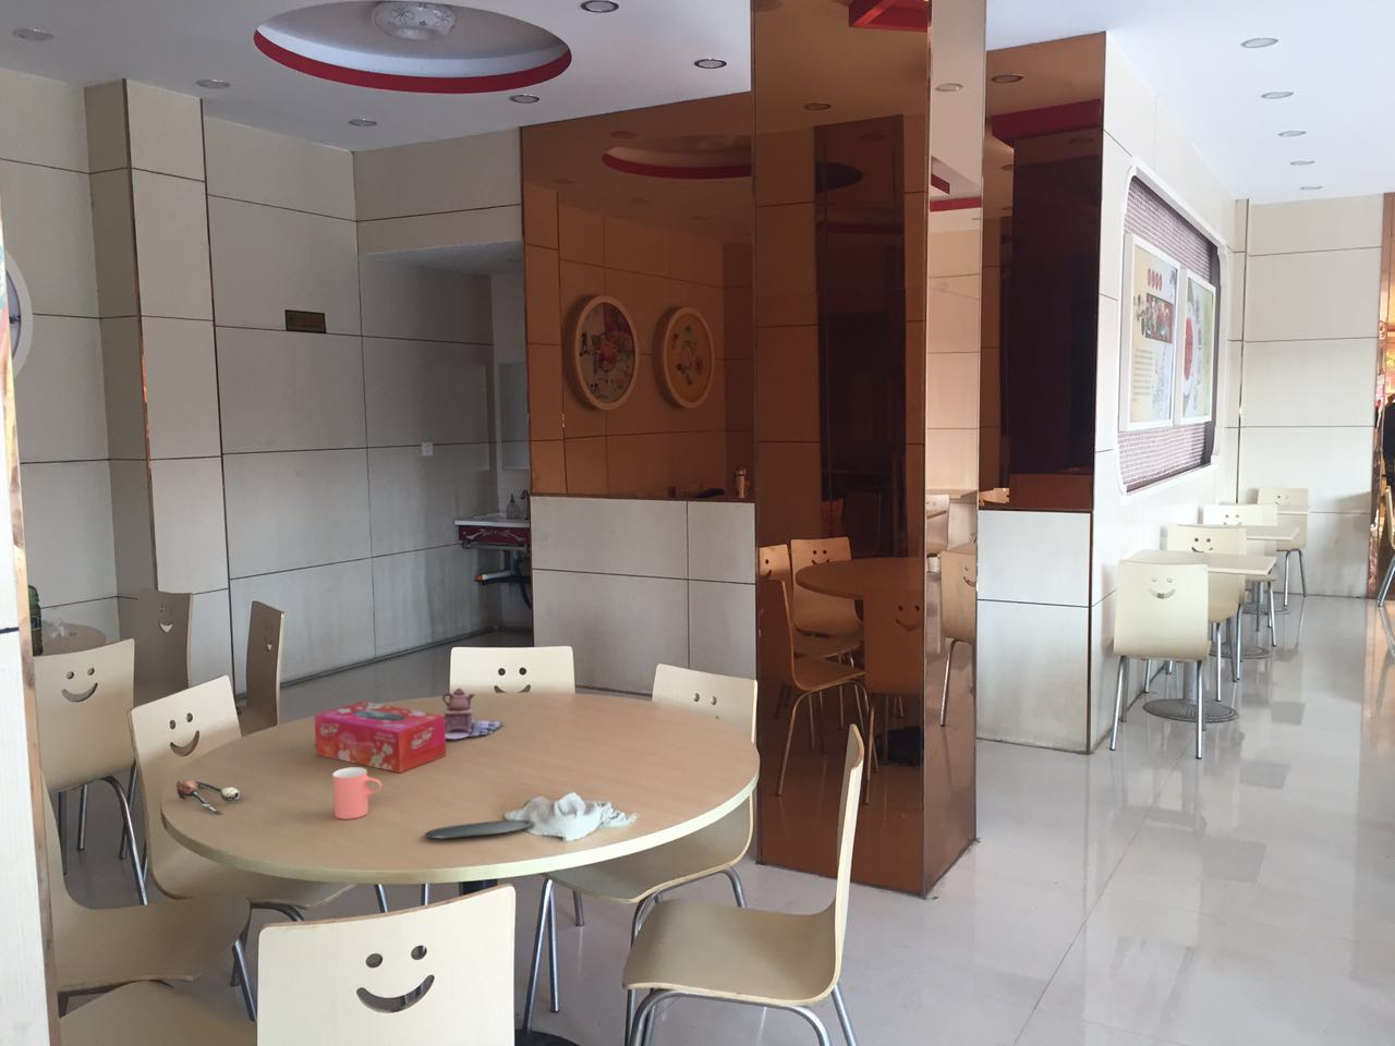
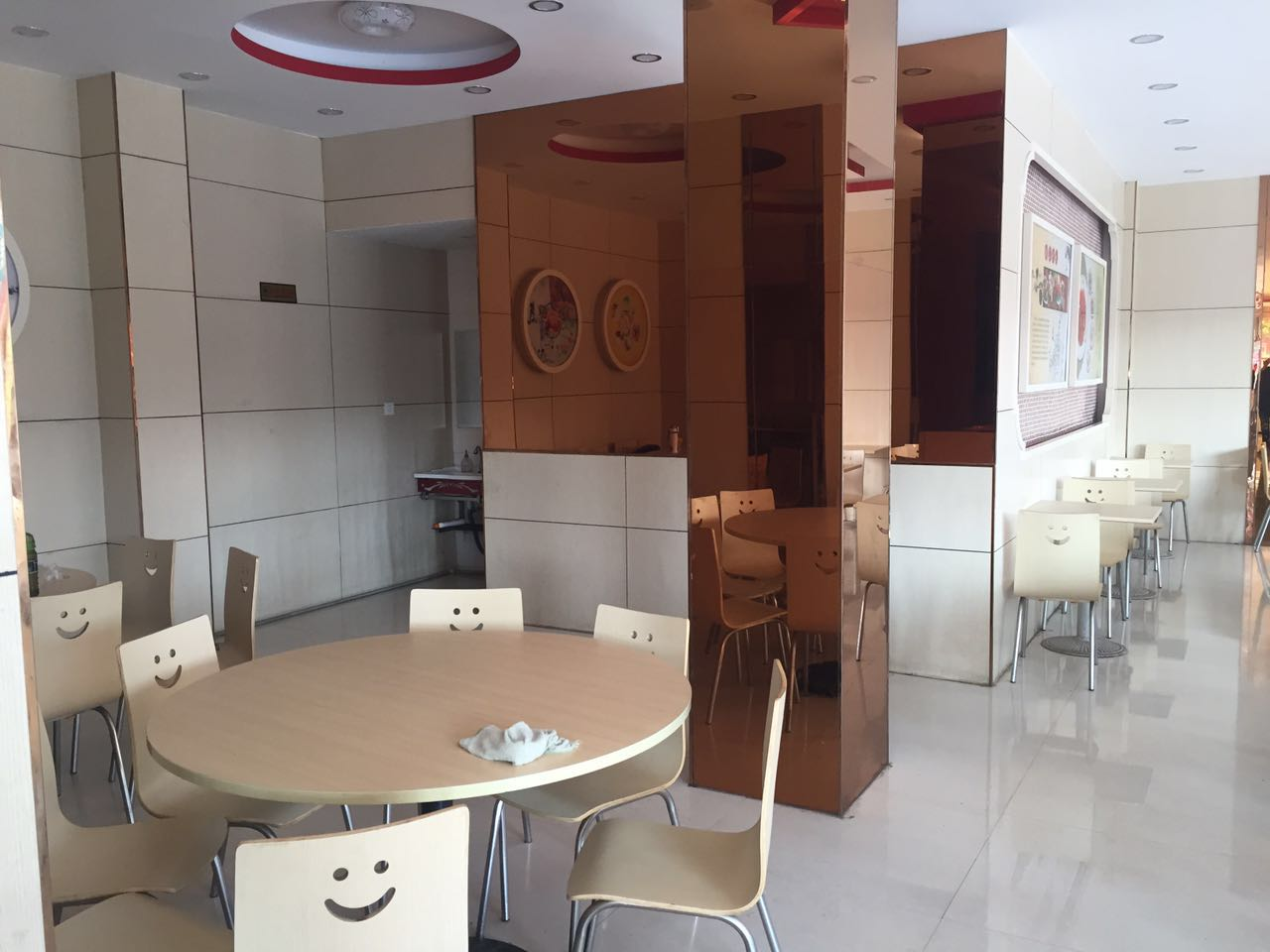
- teapot [442,688,505,739]
- cup [332,766,382,821]
- spoon [176,778,242,815]
- tissue box [313,701,447,774]
- oval tray [424,819,535,839]
